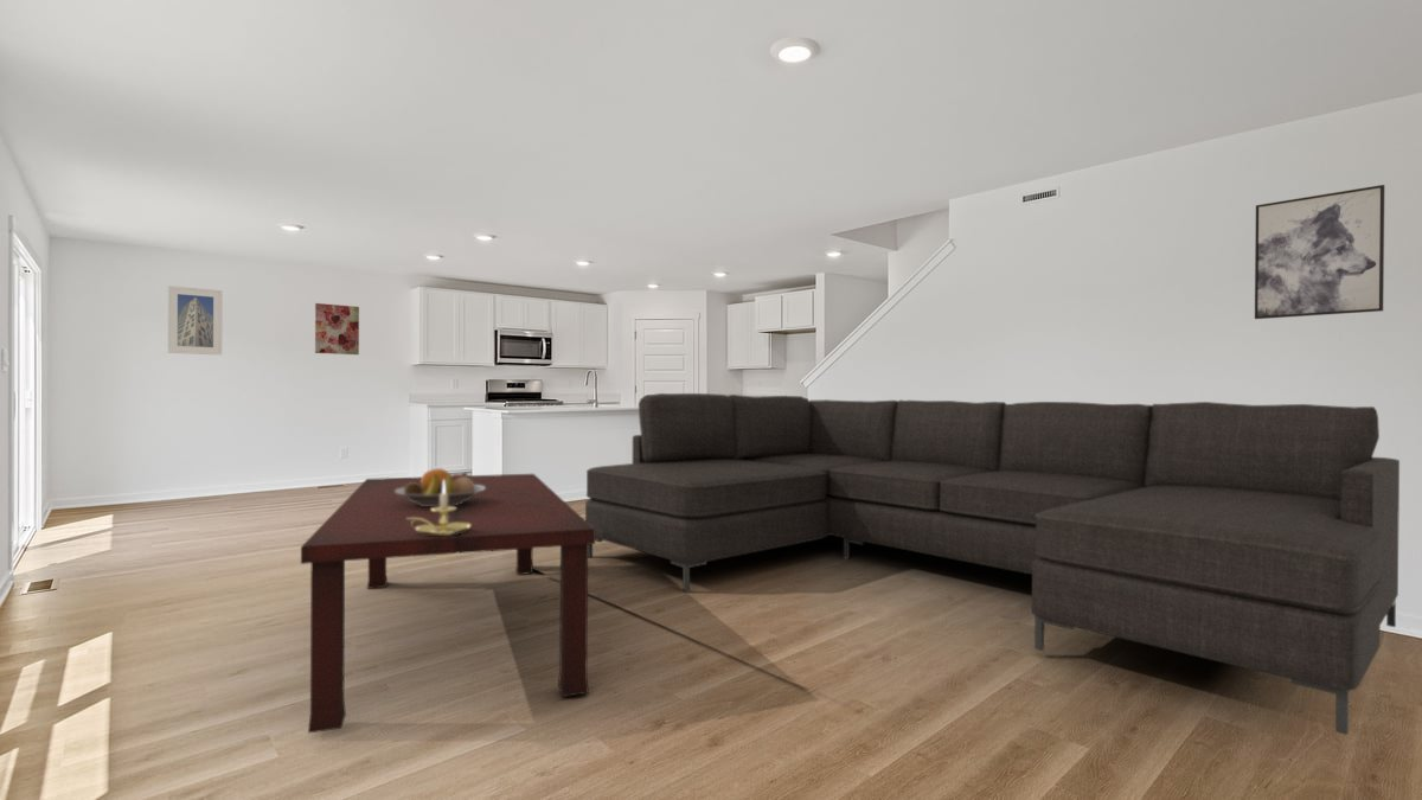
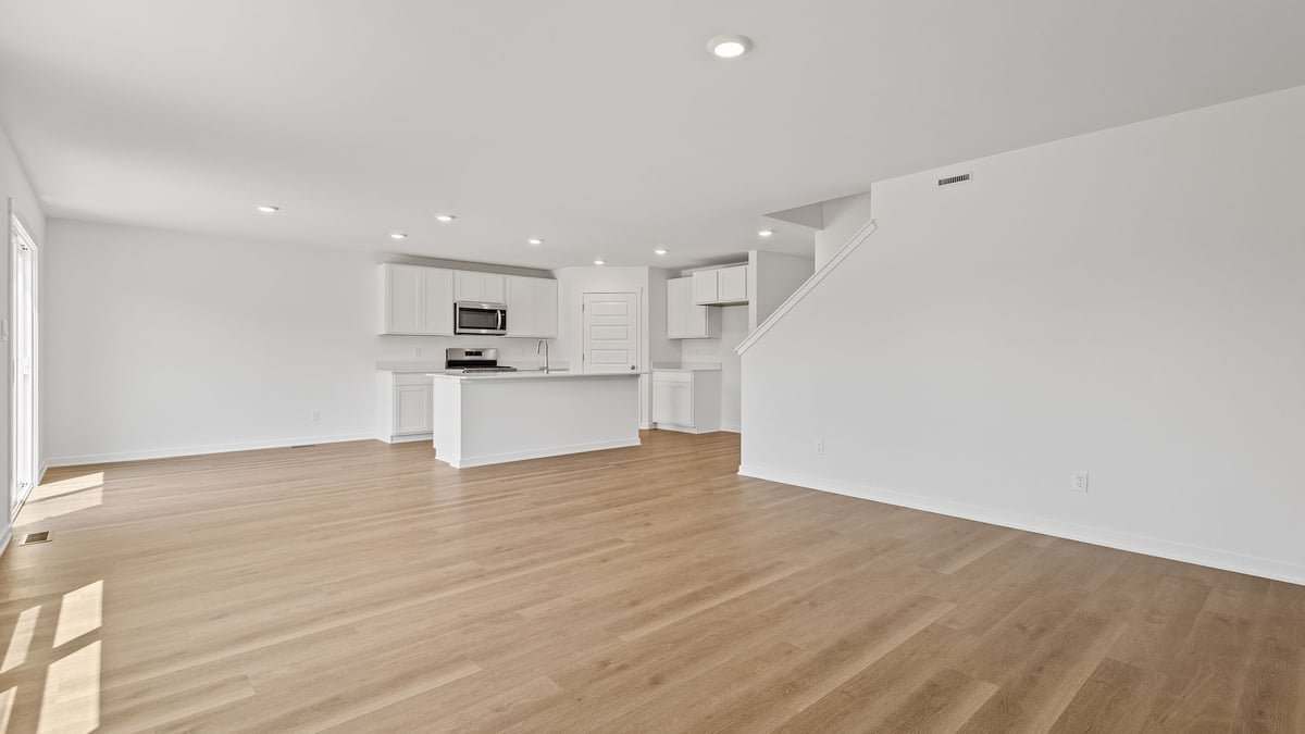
- fruit bowl [395,467,485,506]
- wall art [1254,184,1386,320]
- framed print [167,284,224,357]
- candle holder [406,480,470,536]
- wall art [314,302,360,356]
- dining table [300,473,596,734]
- sofa [584,392,1401,736]
